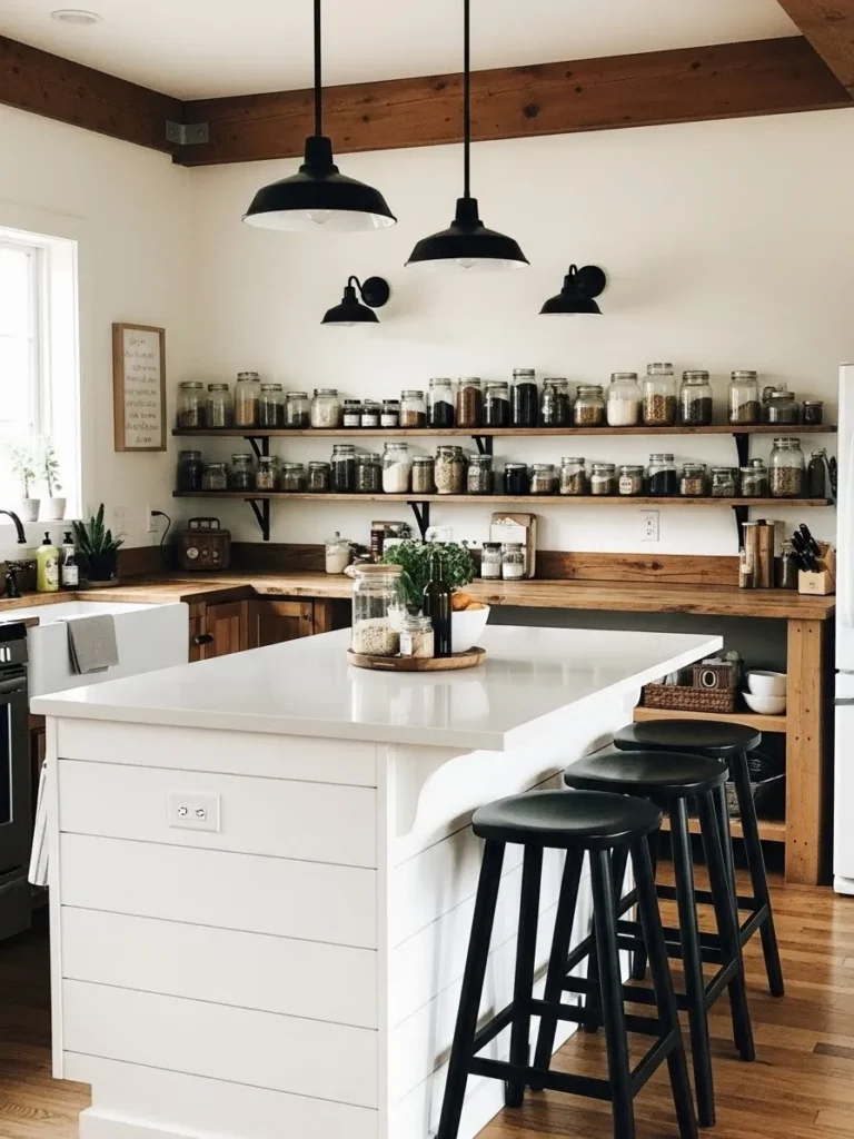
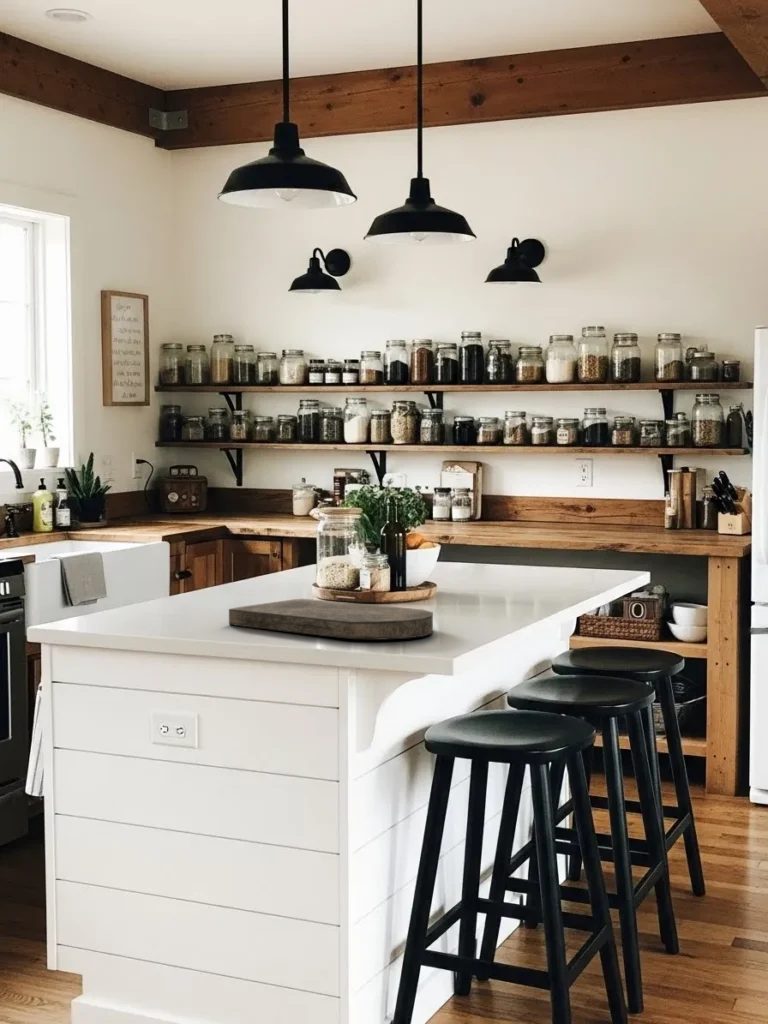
+ cutting board [228,598,434,641]
